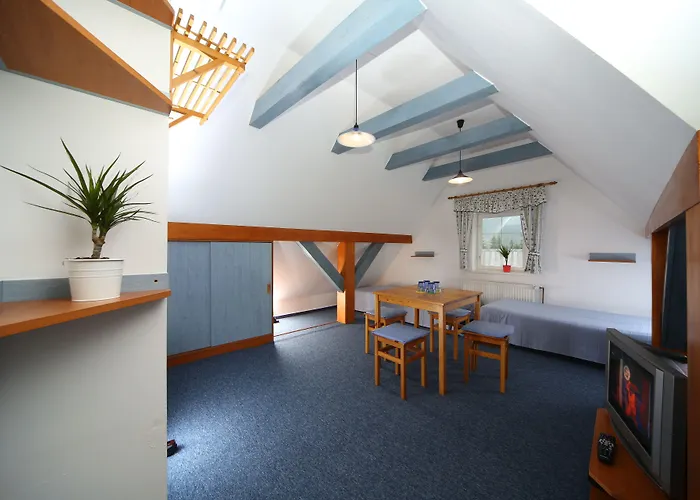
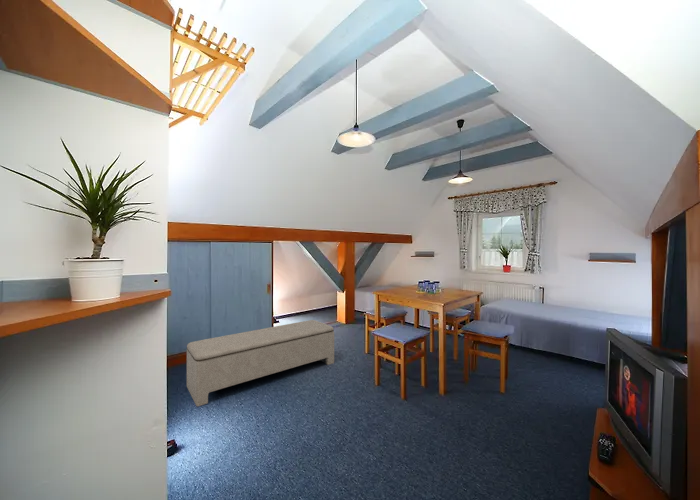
+ bench [186,319,335,408]
